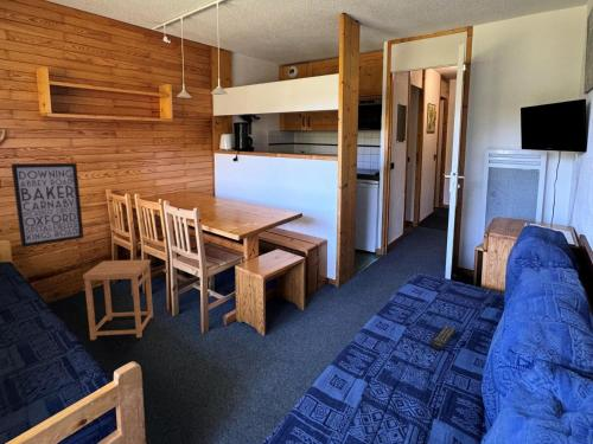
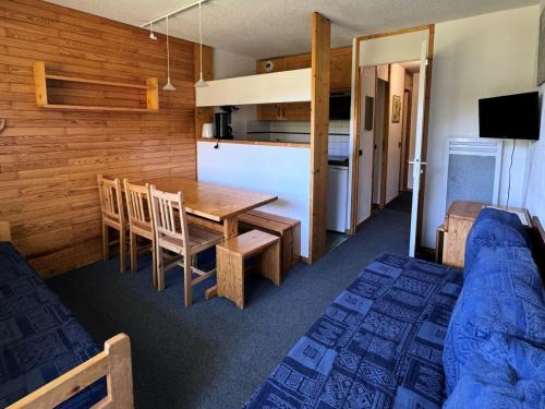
- side table [82,258,154,341]
- remote control [429,326,458,352]
- wall art [11,162,84,249]
